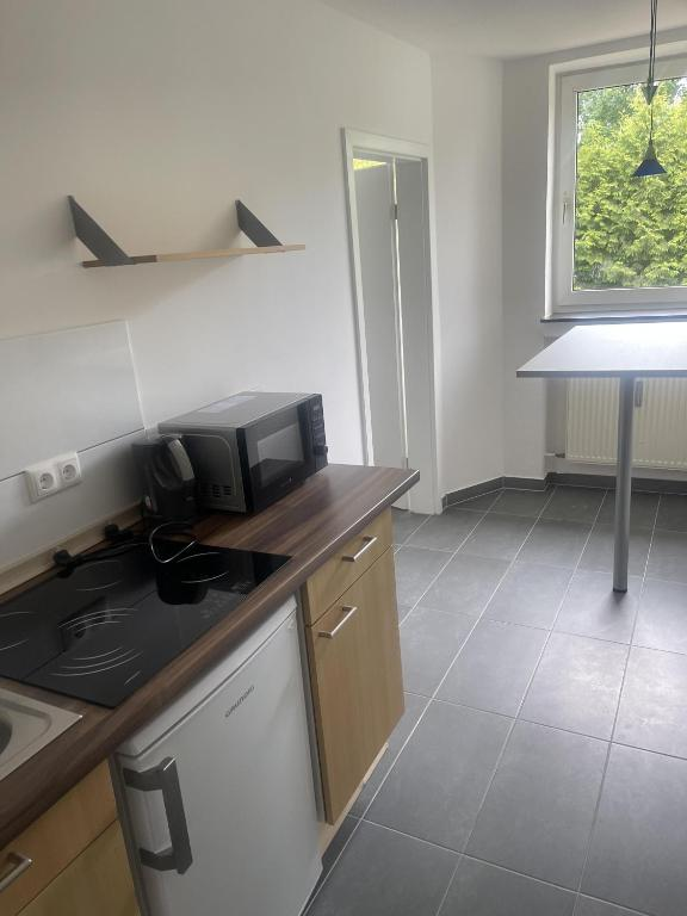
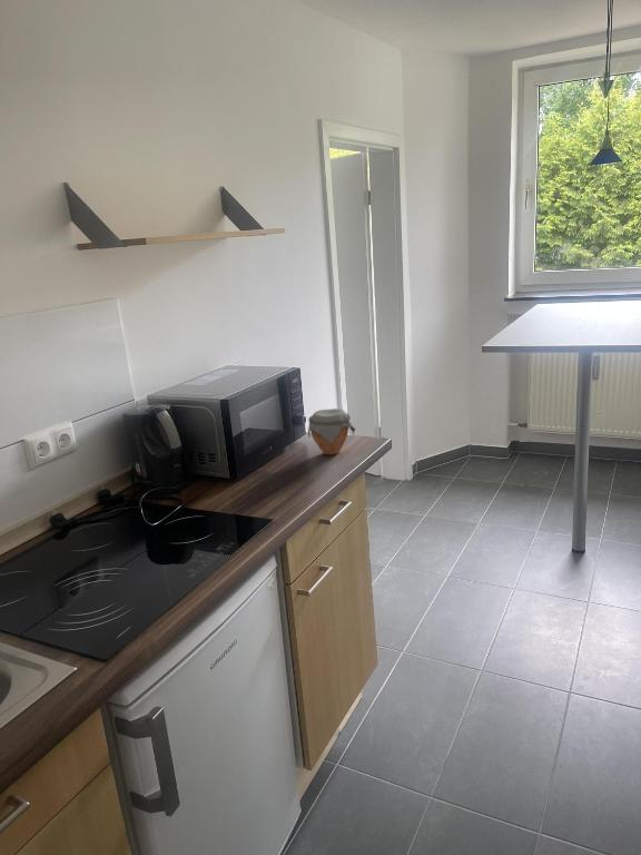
+ jar [307,407,356,456]
